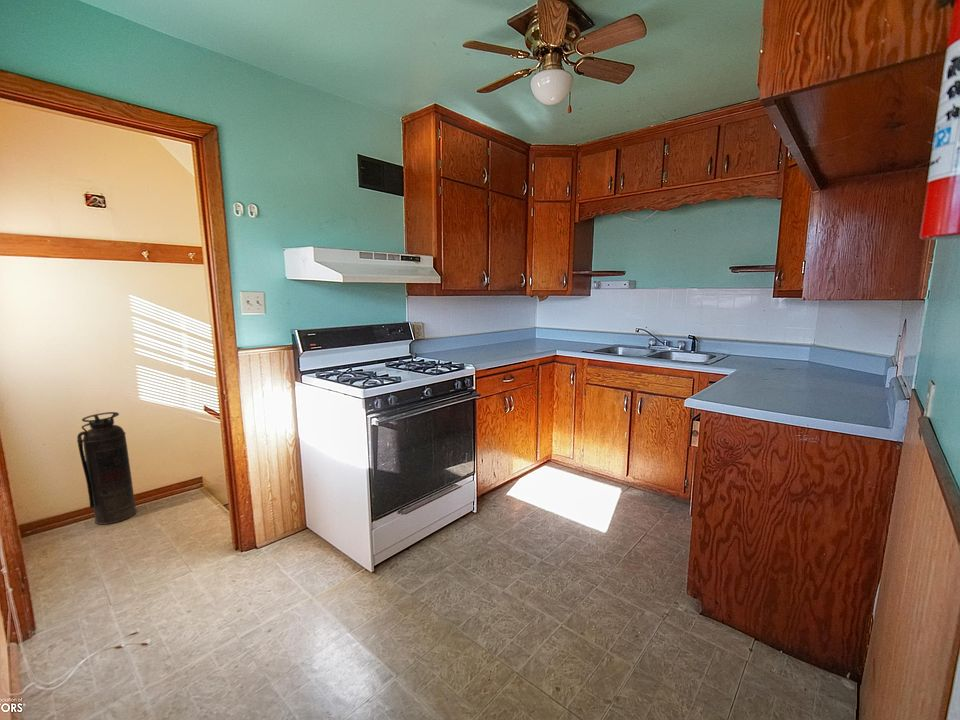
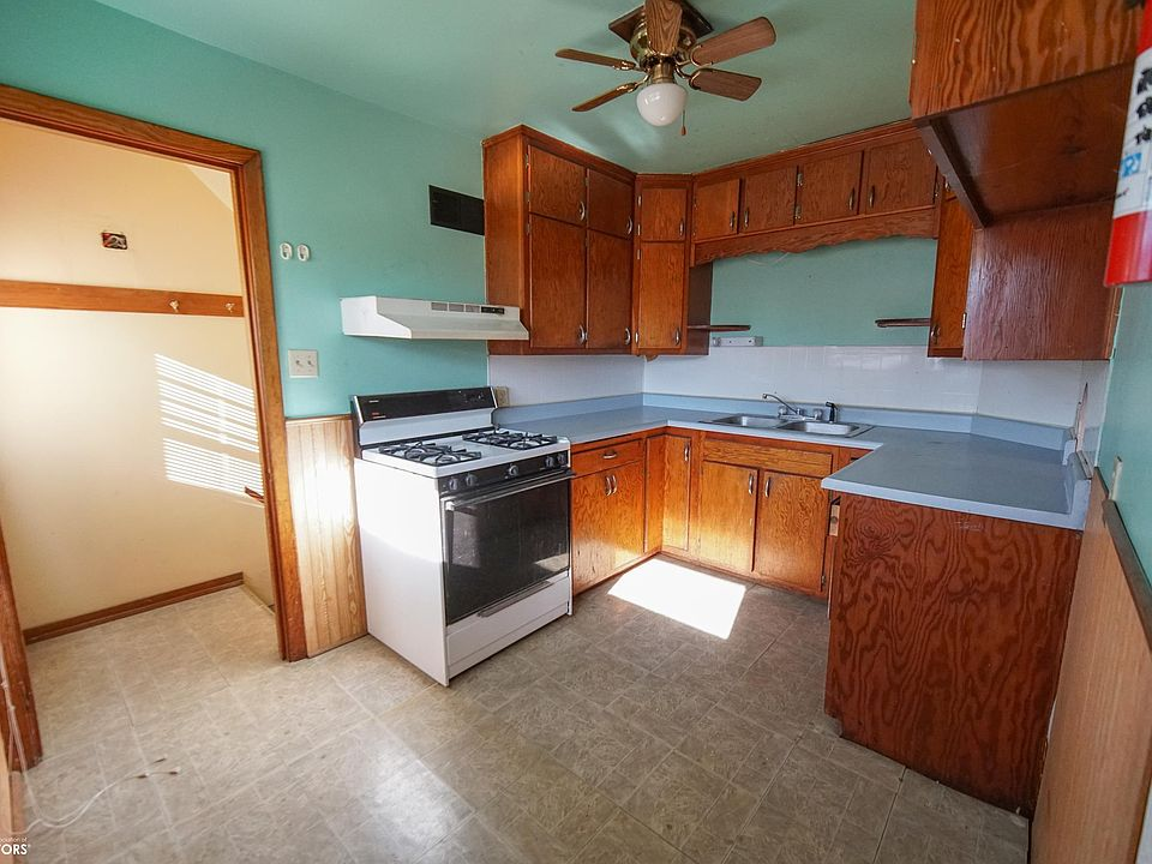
- fire extinguisher [76,411,138,526]
